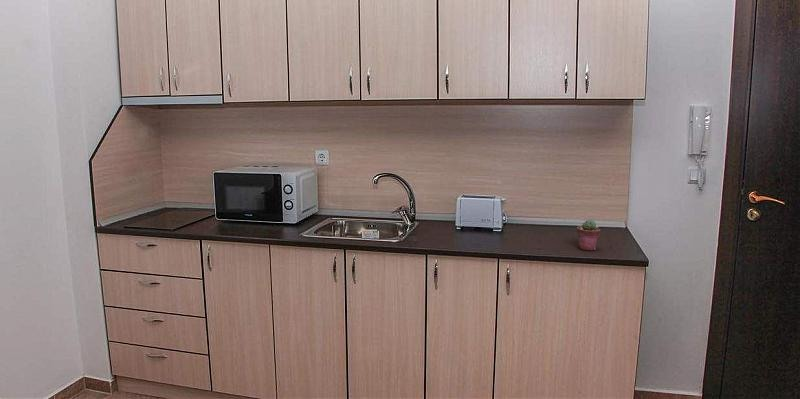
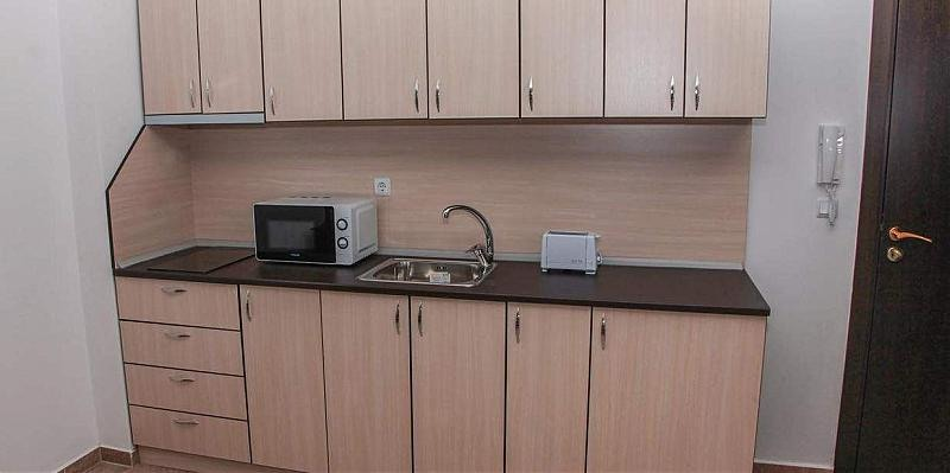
- potted succulent [576,219,601,251]
